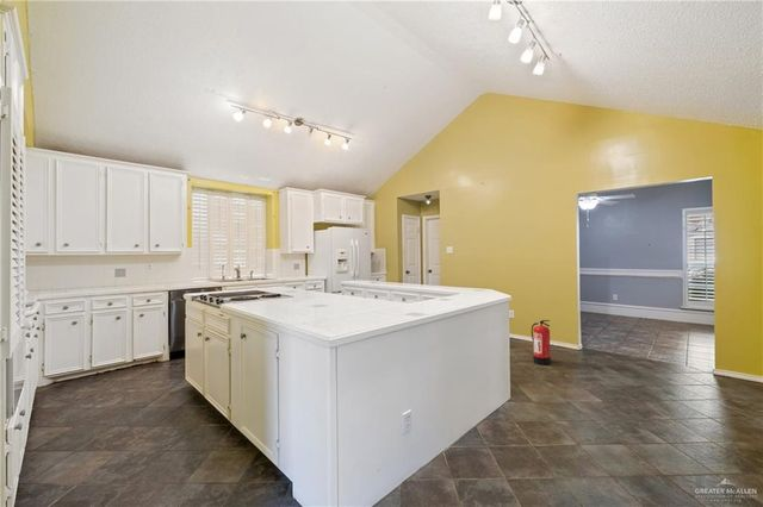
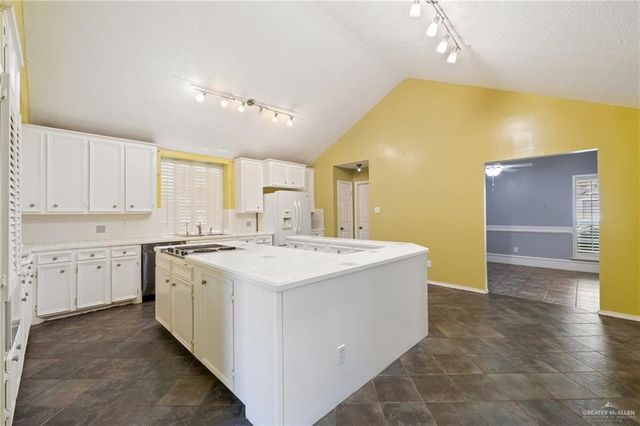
- fire extinguisher [531,319,552,367]
